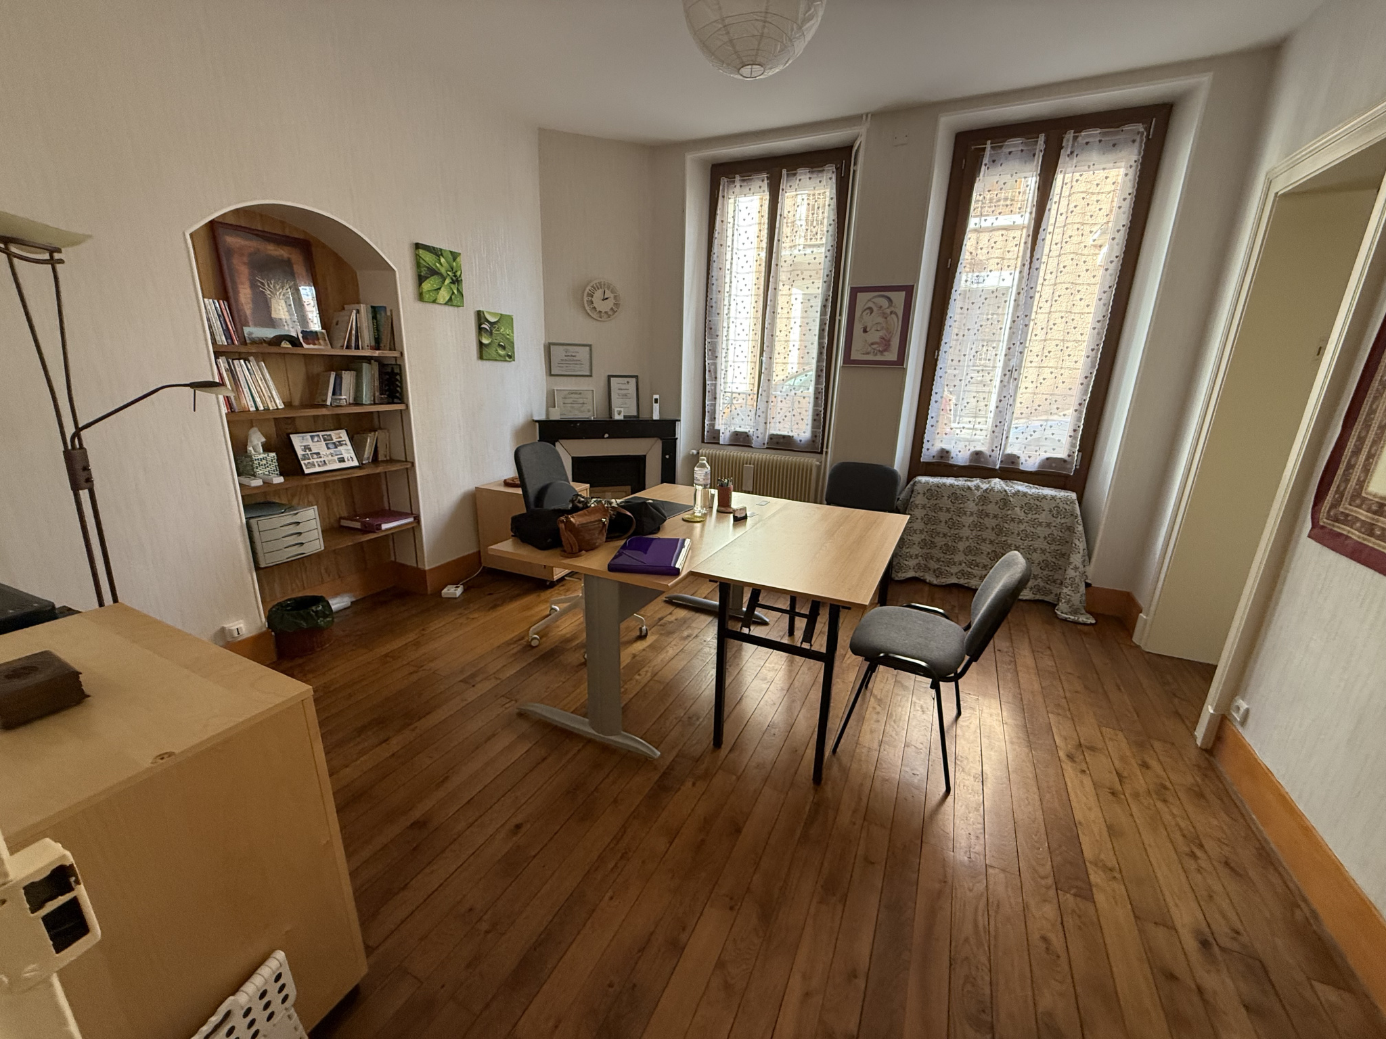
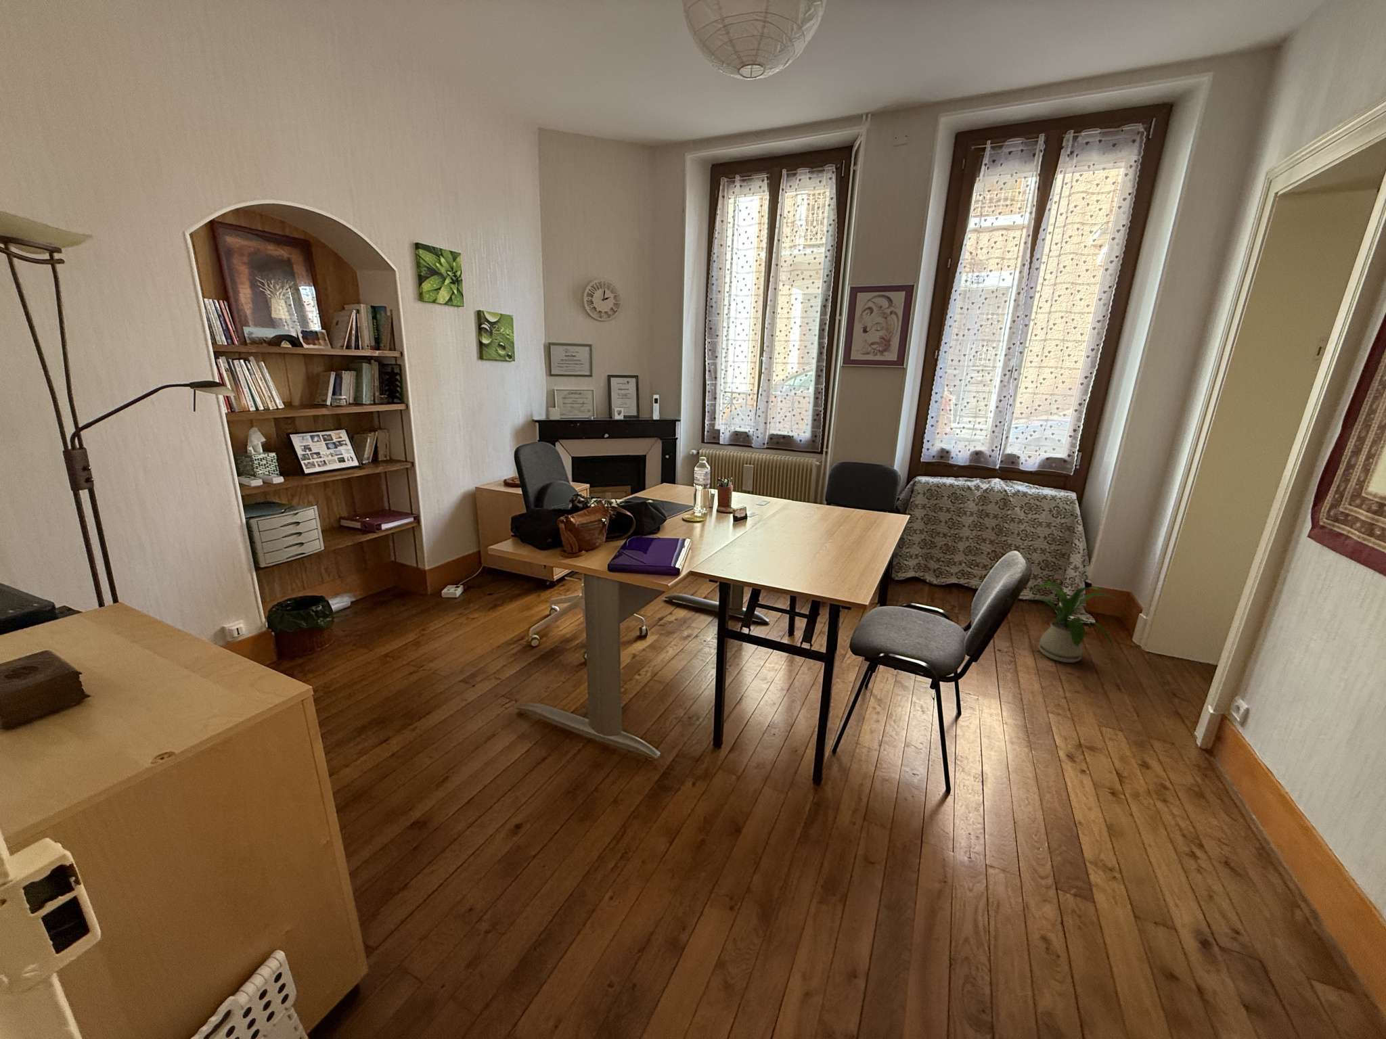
+ house plant [1025,581,1121,664]
